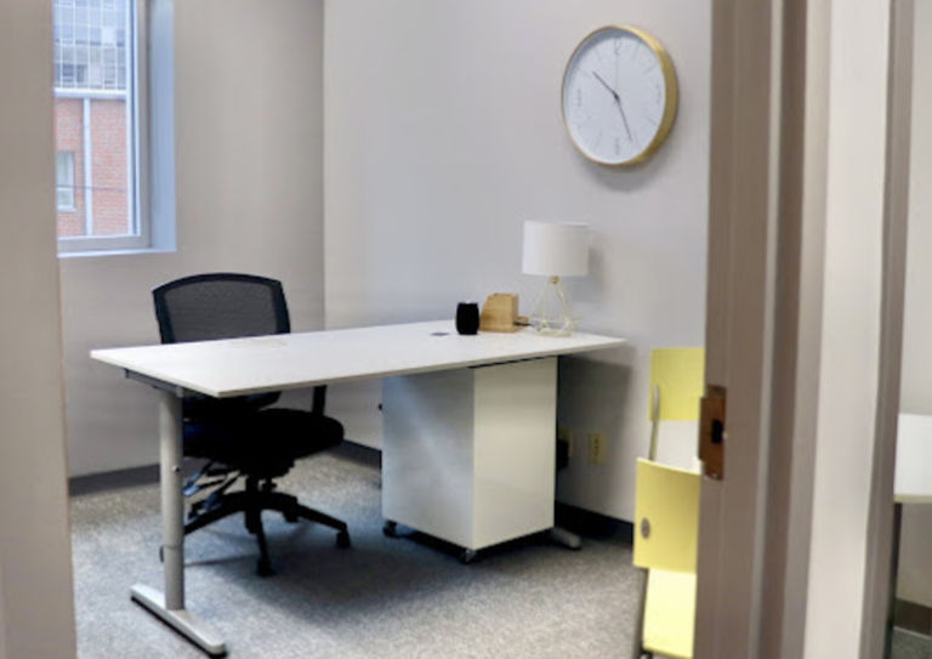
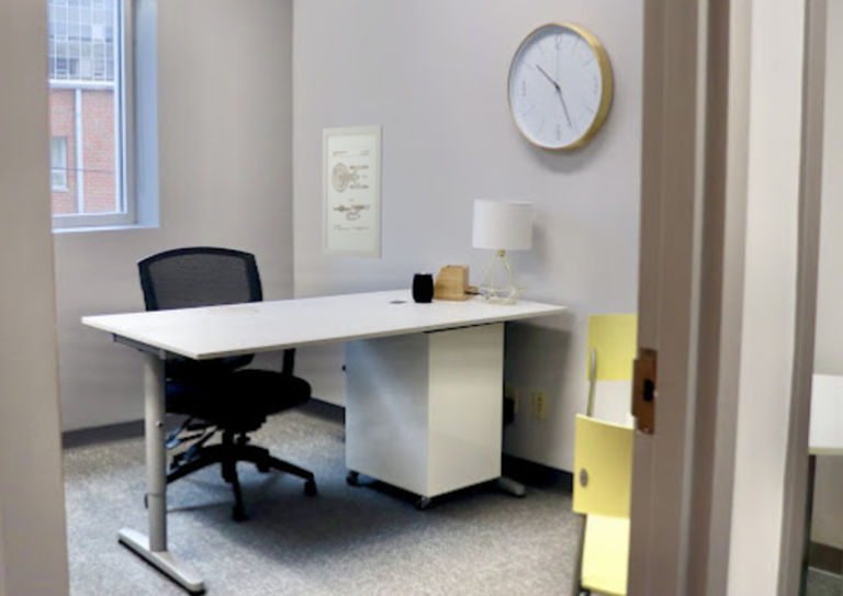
+ wall art [321,124,384,260]
